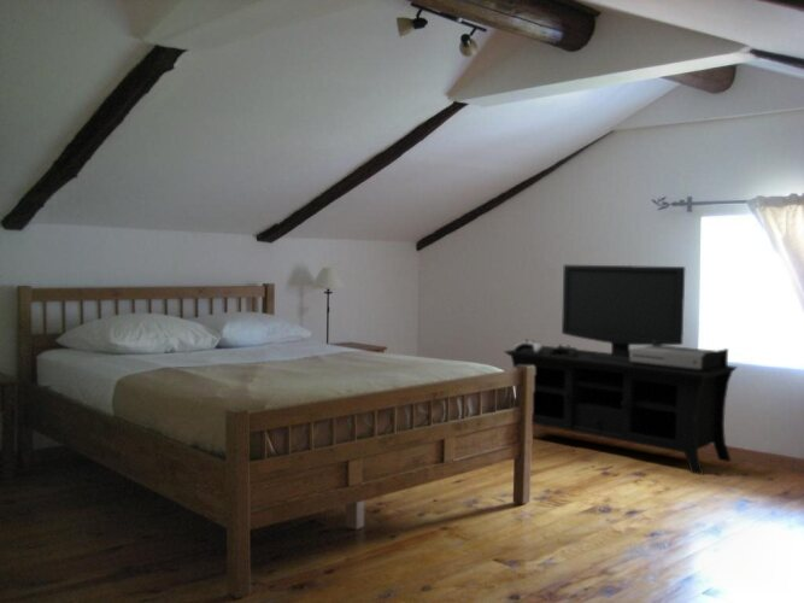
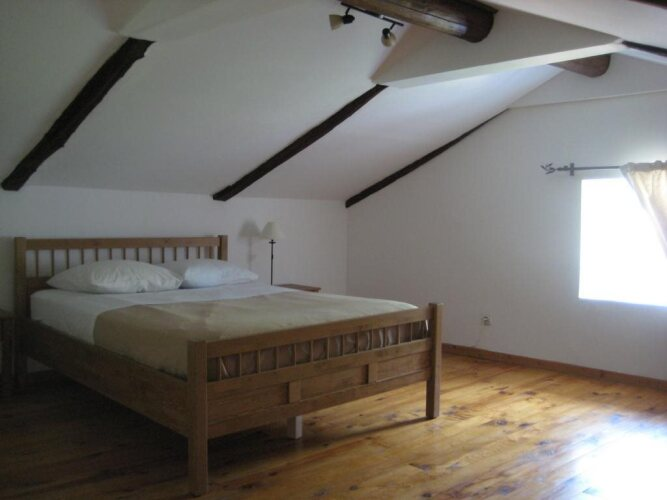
- media console [503,264,739,476]
